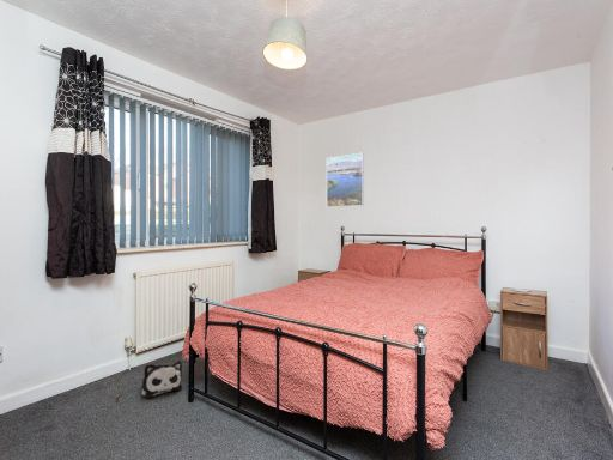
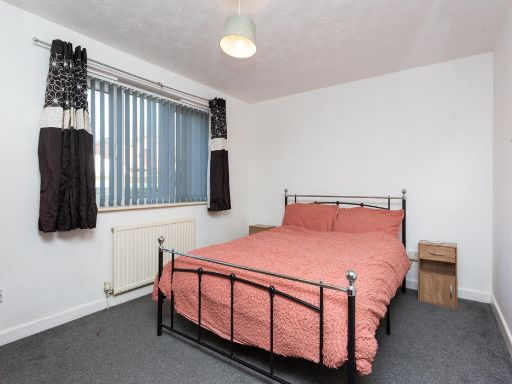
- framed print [326,152,365,208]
- plush toy [140,361,183,399]
